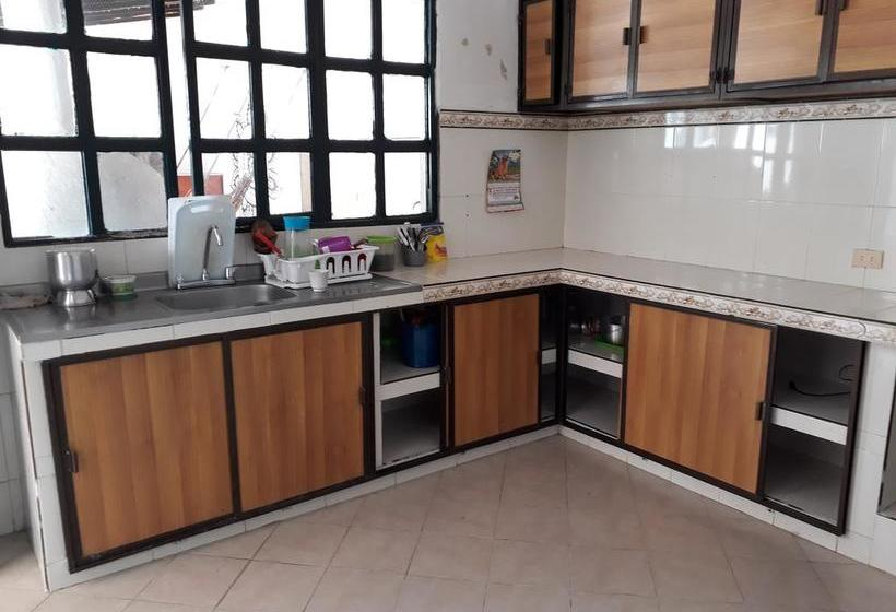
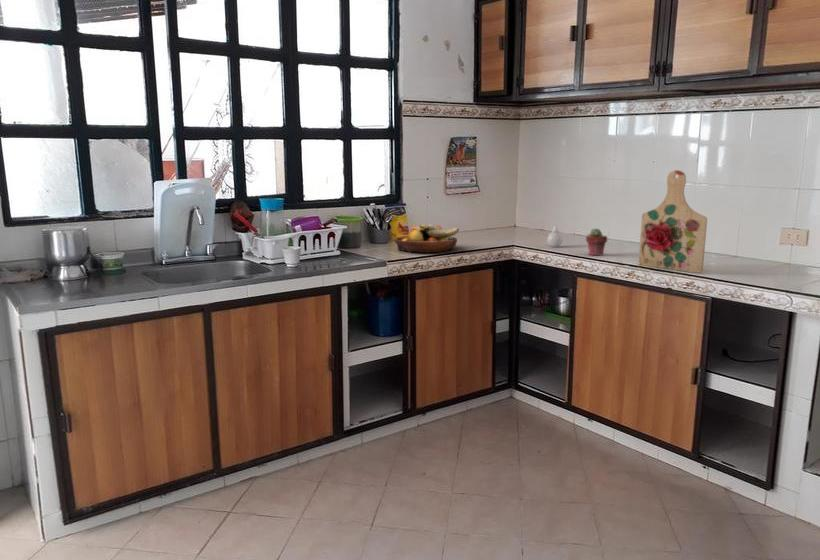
+ cutting board [638,169,708,273]
+ vase [546,225,564,248]
+ fruit bowl [393,223,460,254]
+ potted succulent [585,227,608,257]
